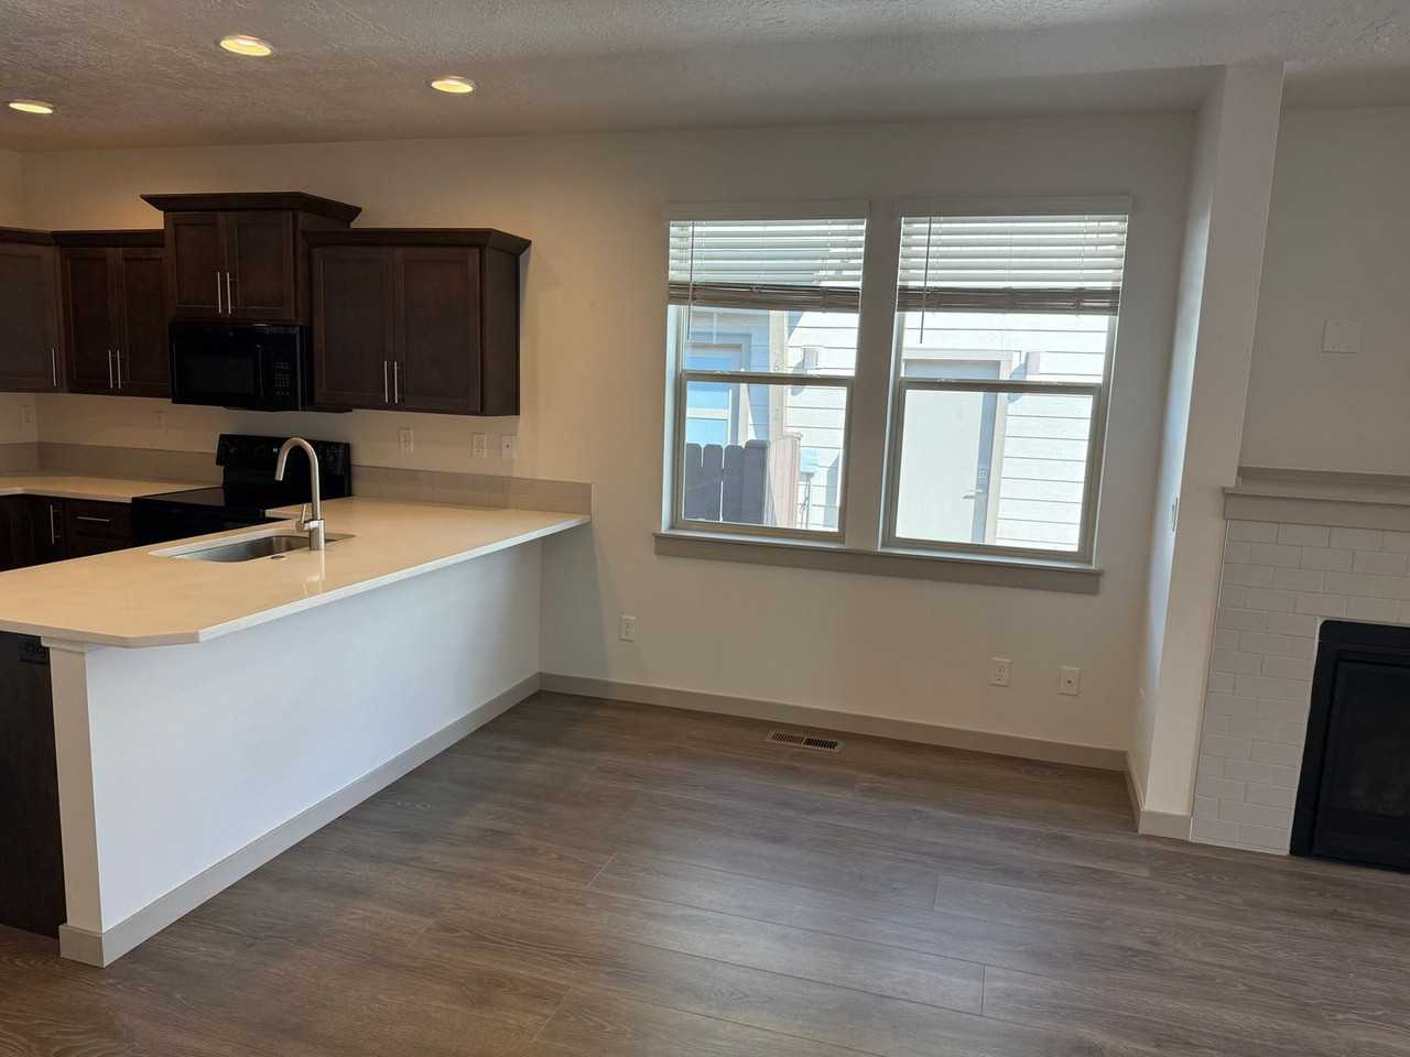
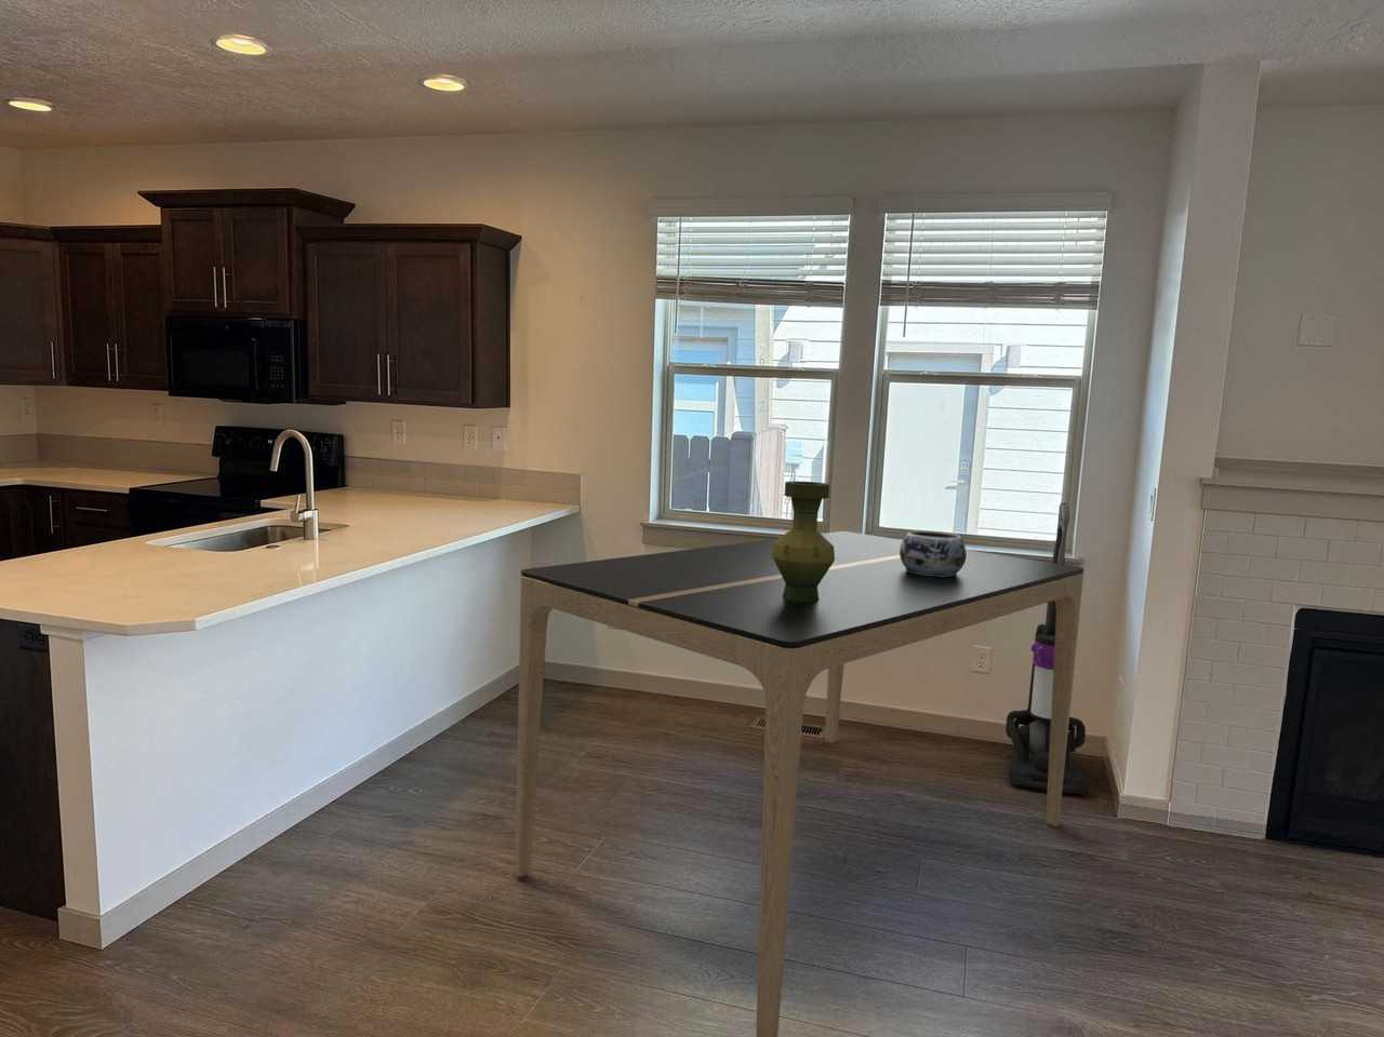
+ decorative bowl [900,529,967,577]
+ dining table [514,530,1084,1037]
+ vase [772,480,835,602]
+ vacuum cleaner [1005,501,1090,796]
